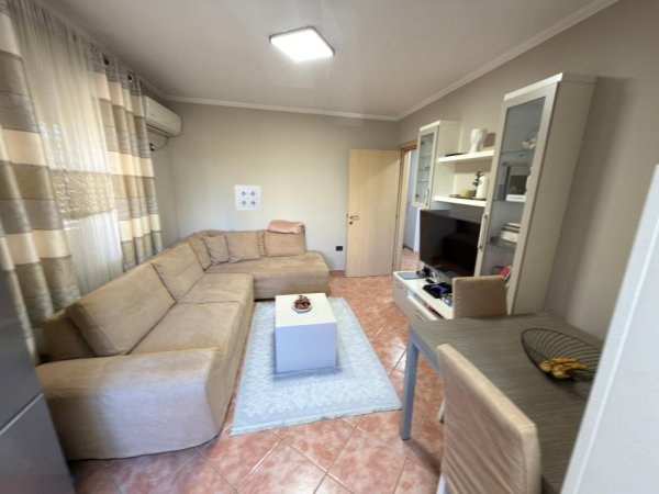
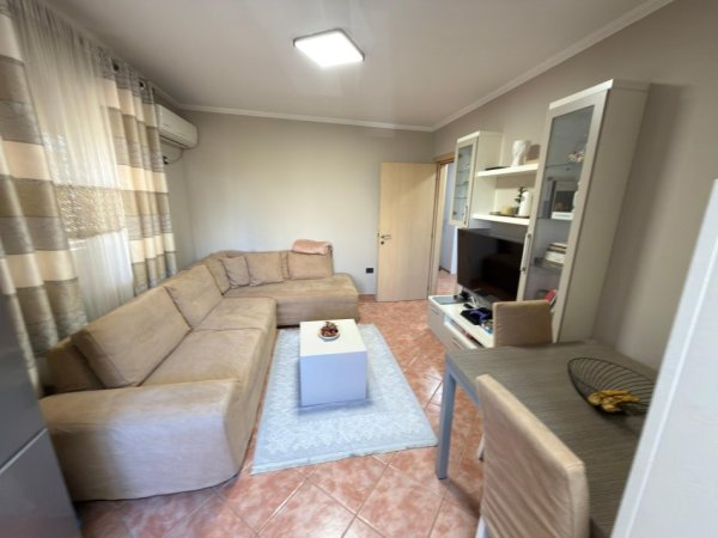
- wall art [234,184,263,212]
